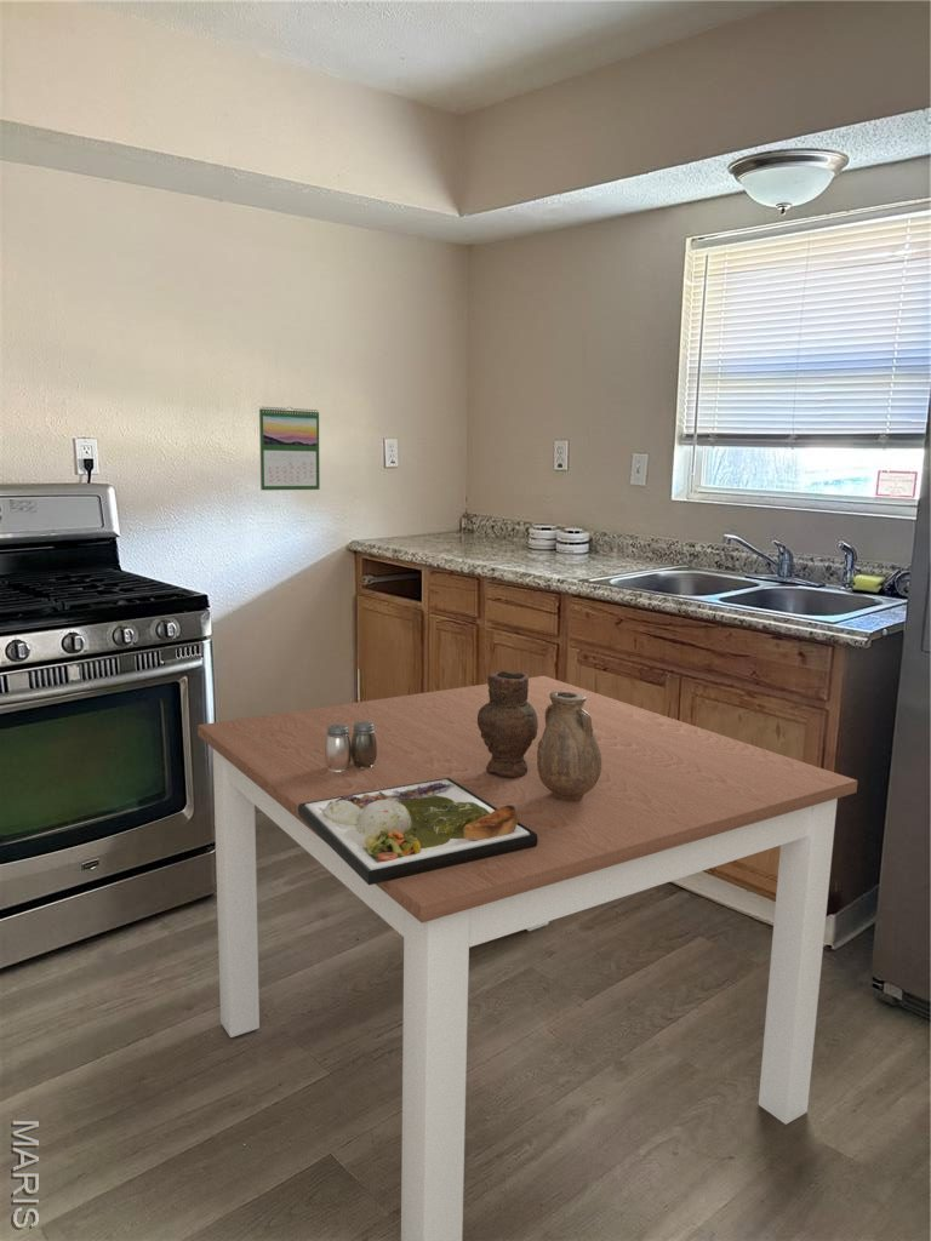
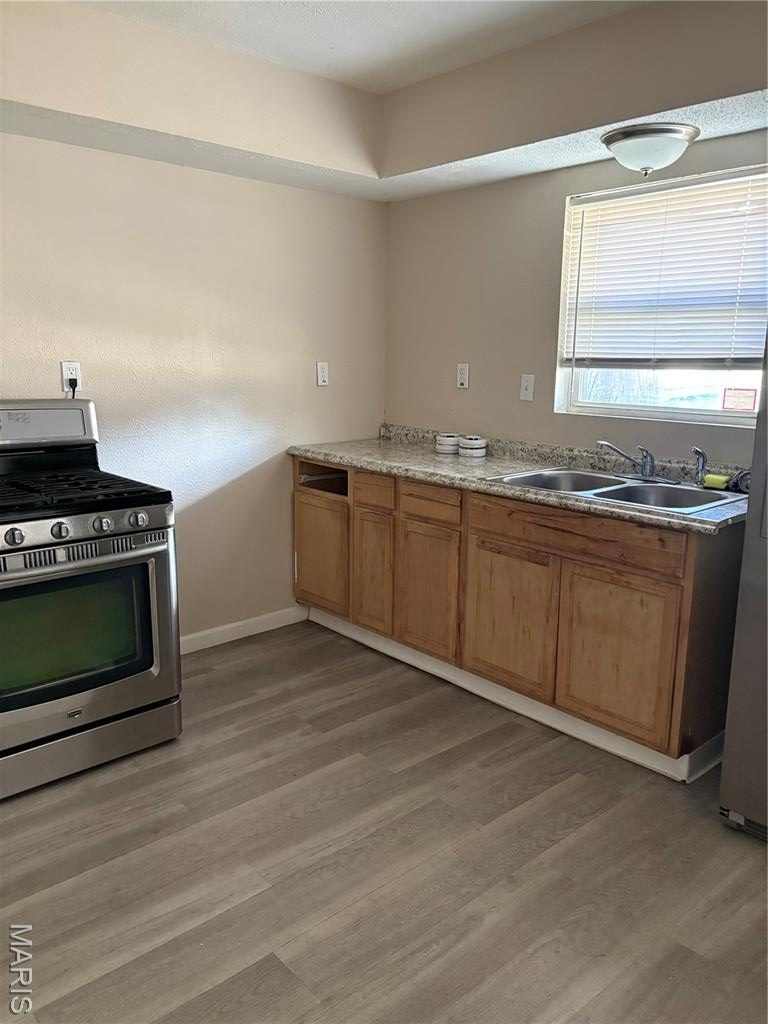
- dinner plate [298,778,538,885]
- calendar [258,406,321,491]
- salt and pepper shaker [325,721,377,772]
- vase [478,670,601,800]
- dining table [196,675,858,1241]
